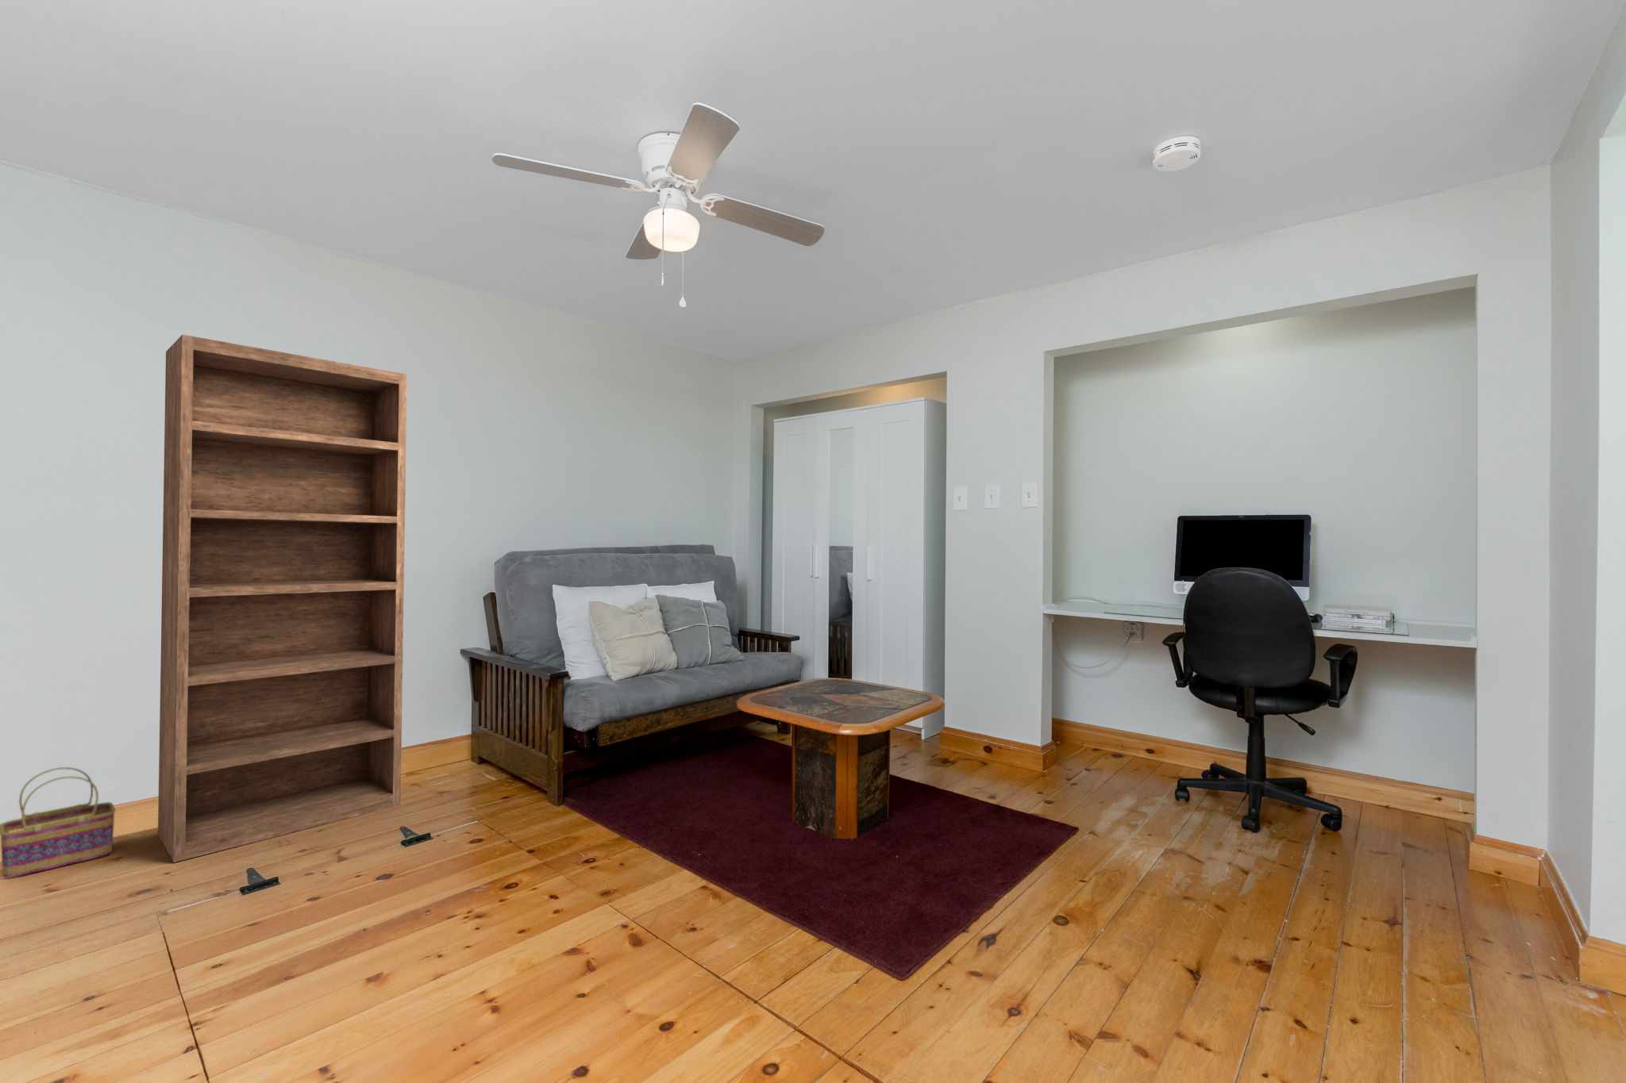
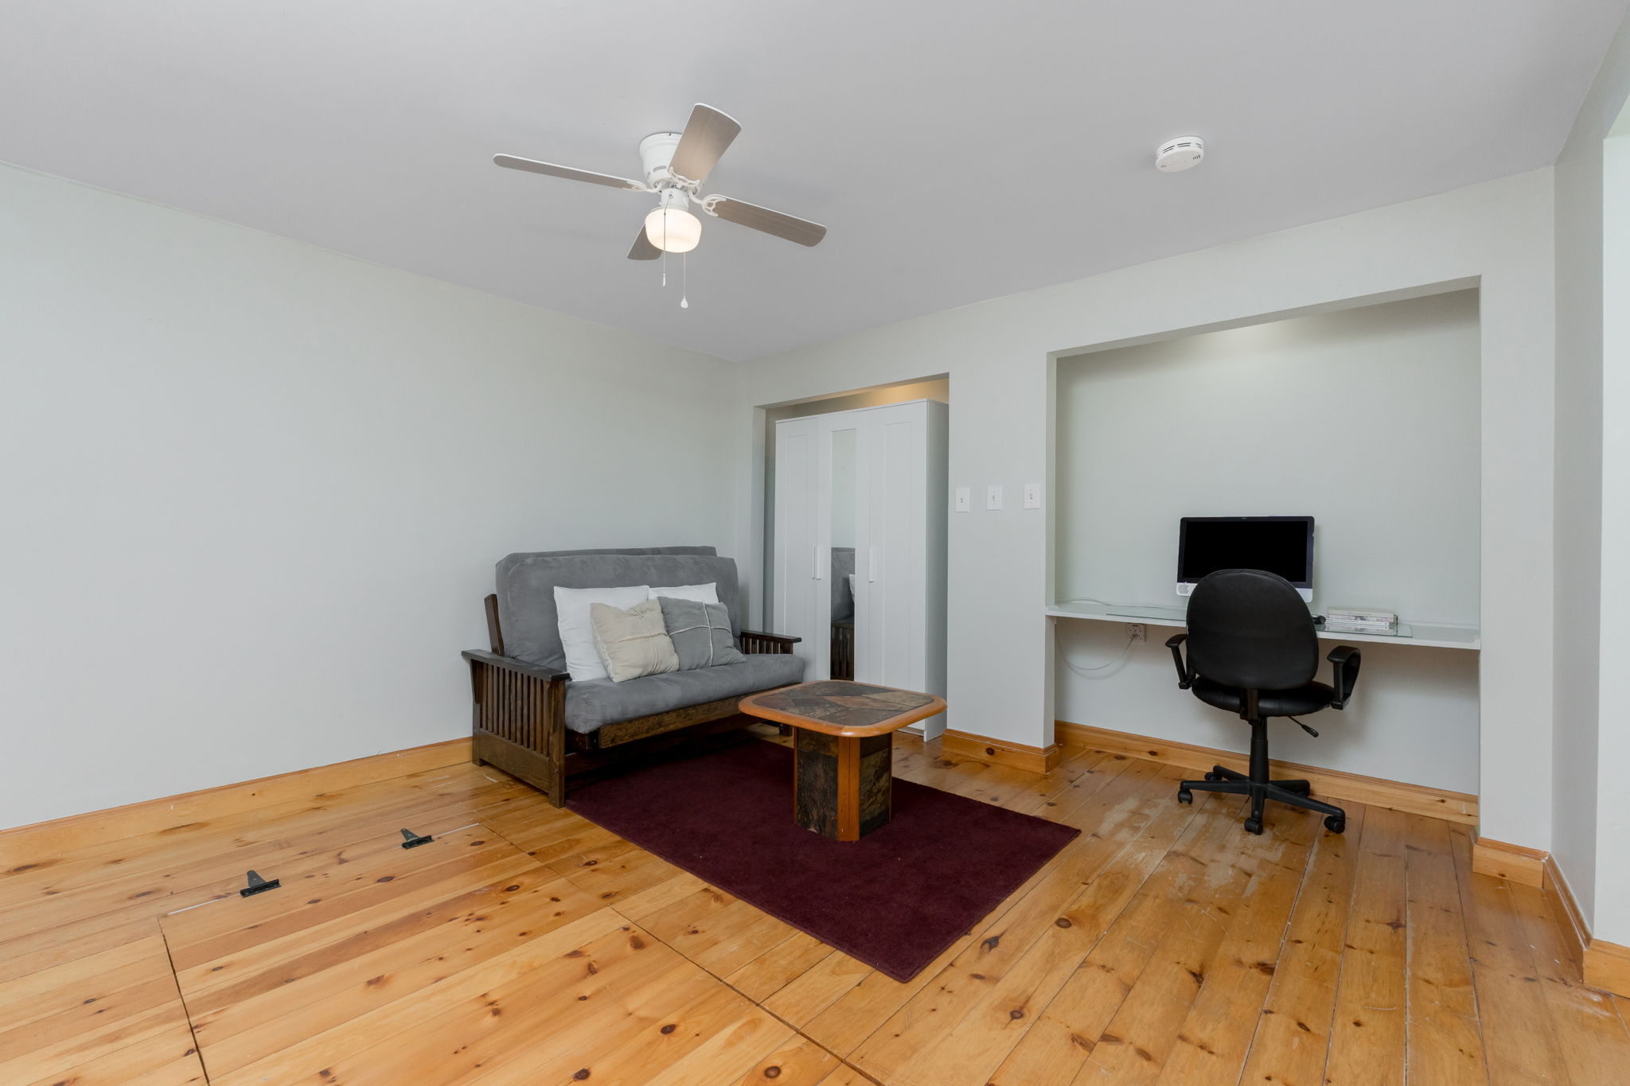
- basket [0,766,117,879]
- bookshelf [157,334,409,863]
